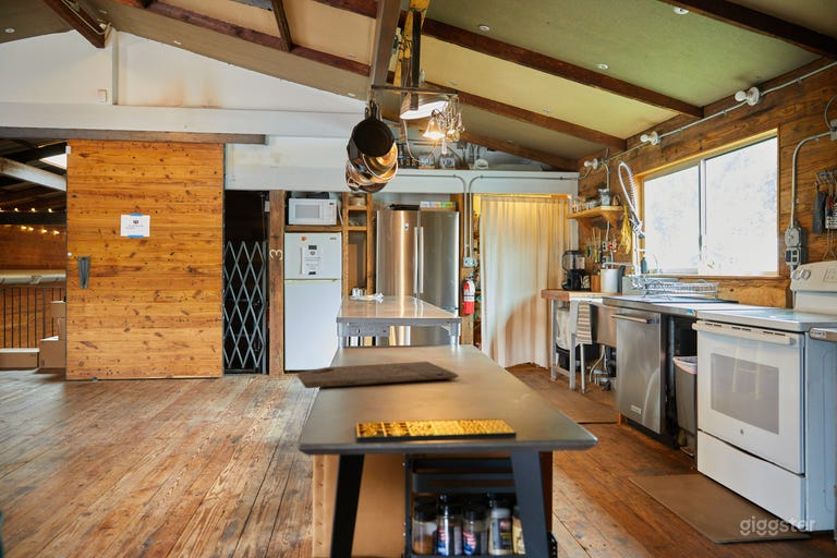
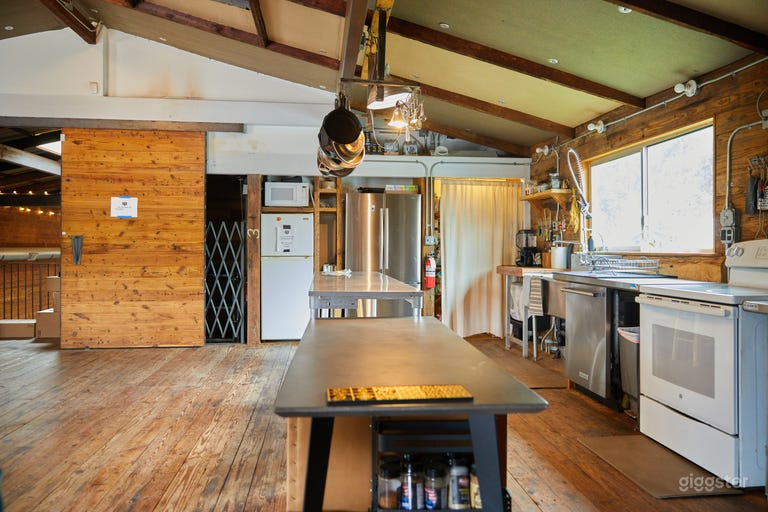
- cutting board [295,361,460,389]
